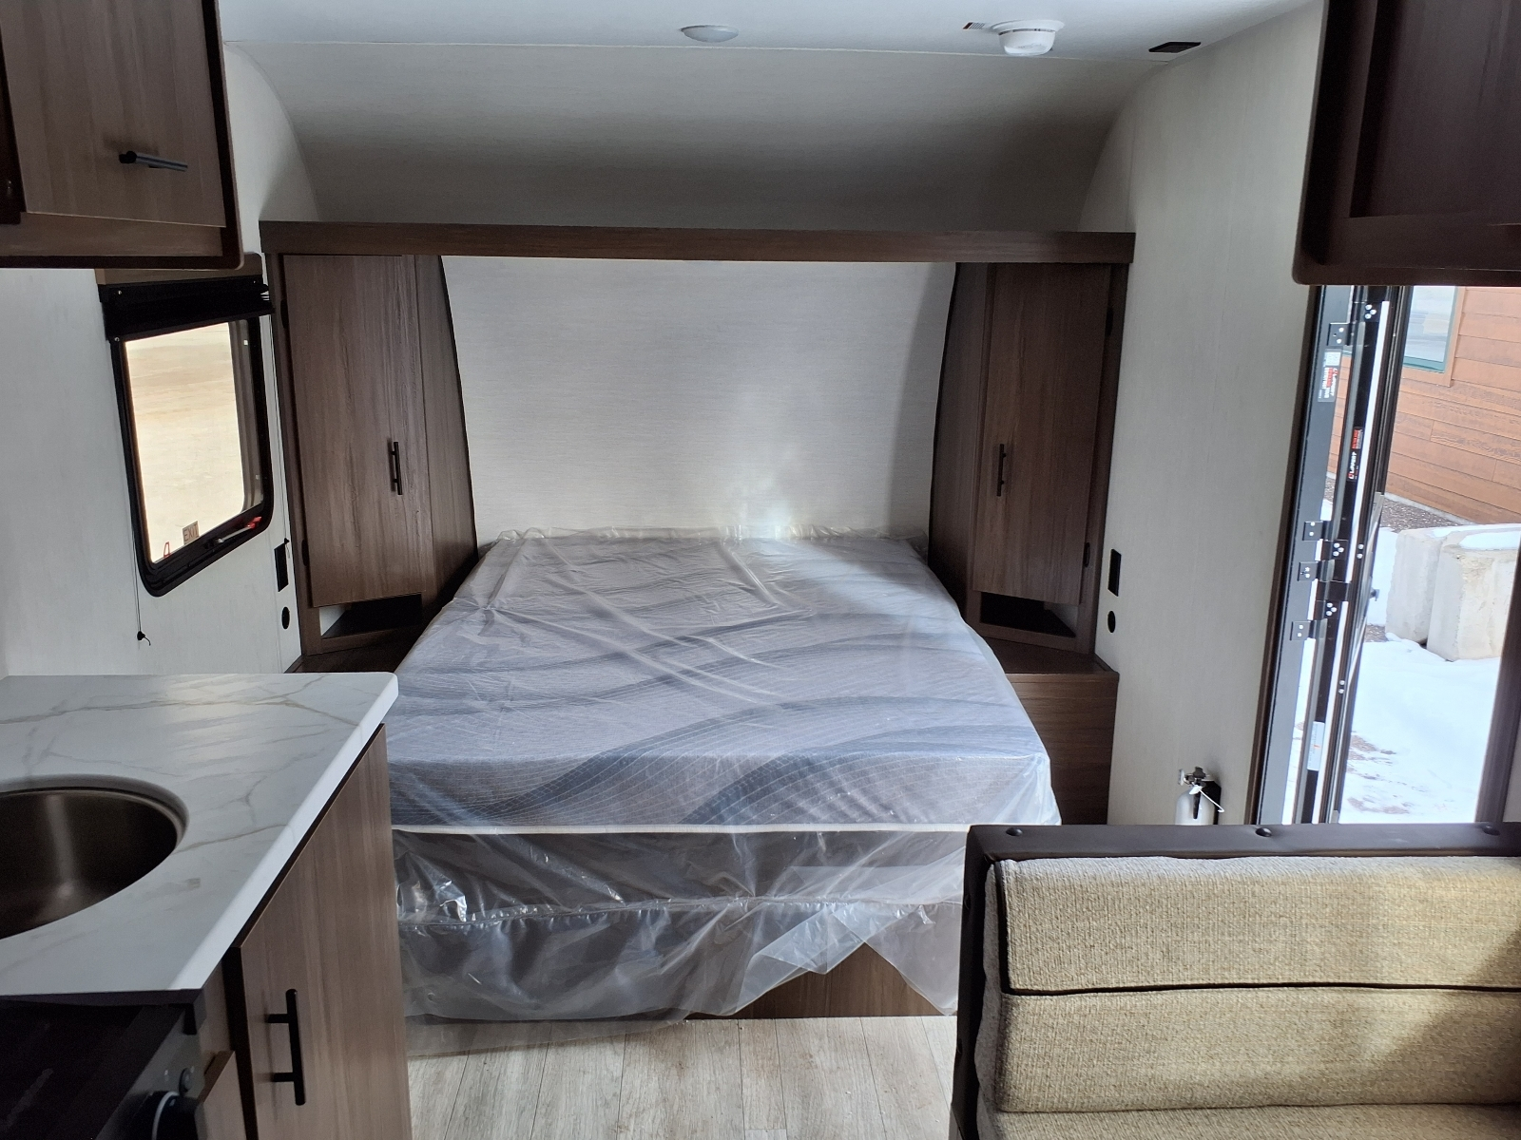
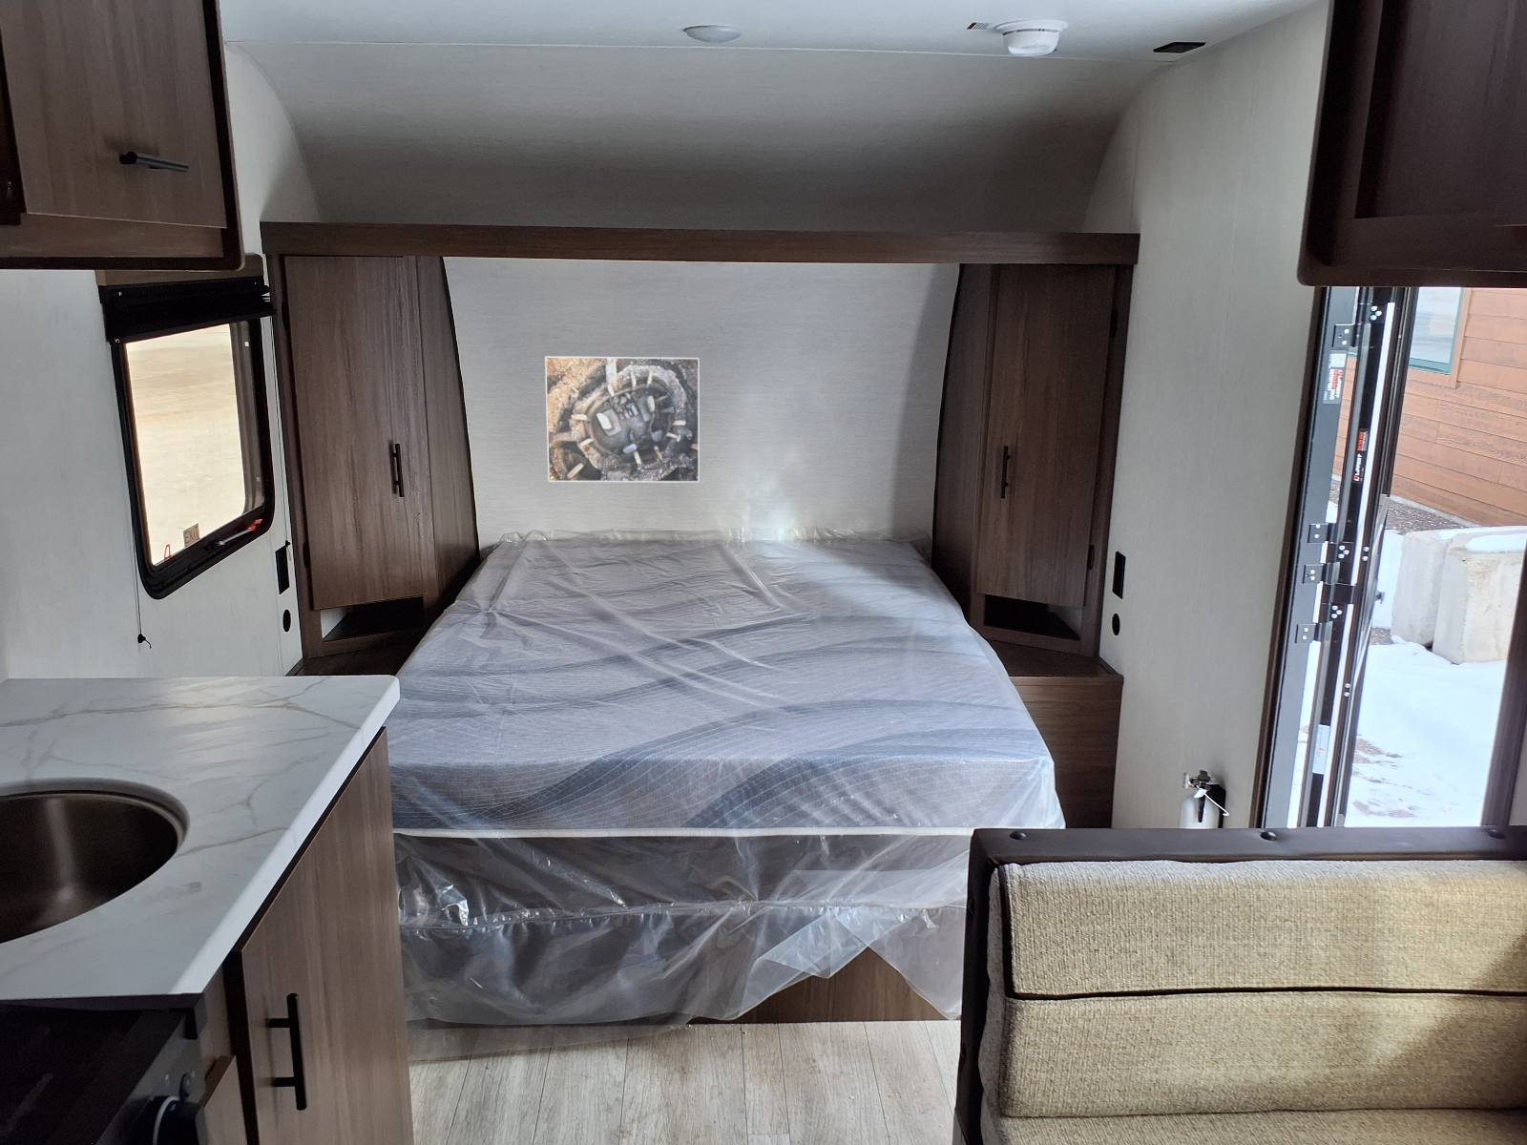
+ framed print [543,355,701,483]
